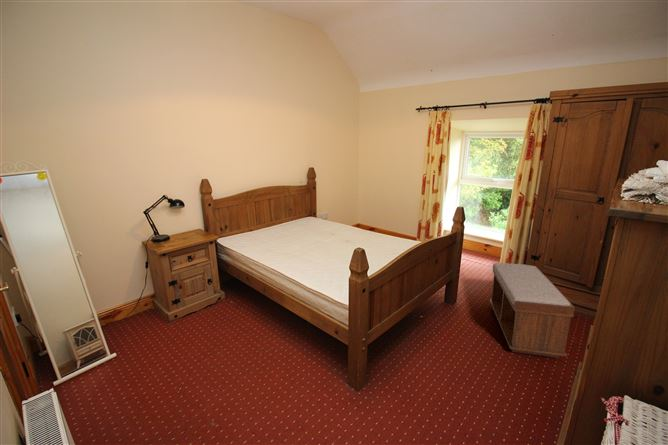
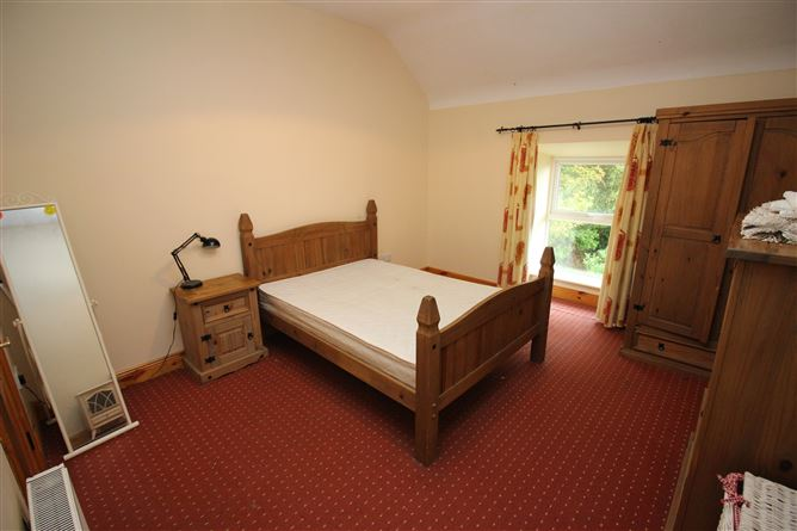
- bench [489,262,576,359]
